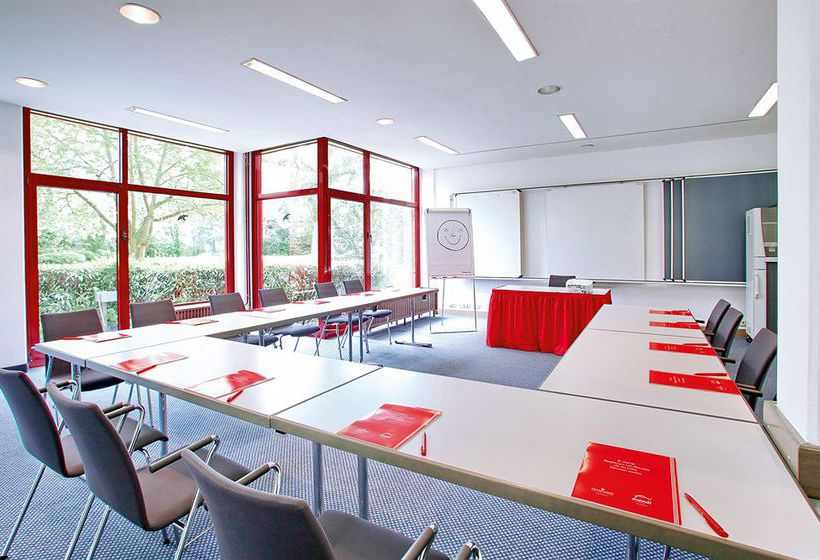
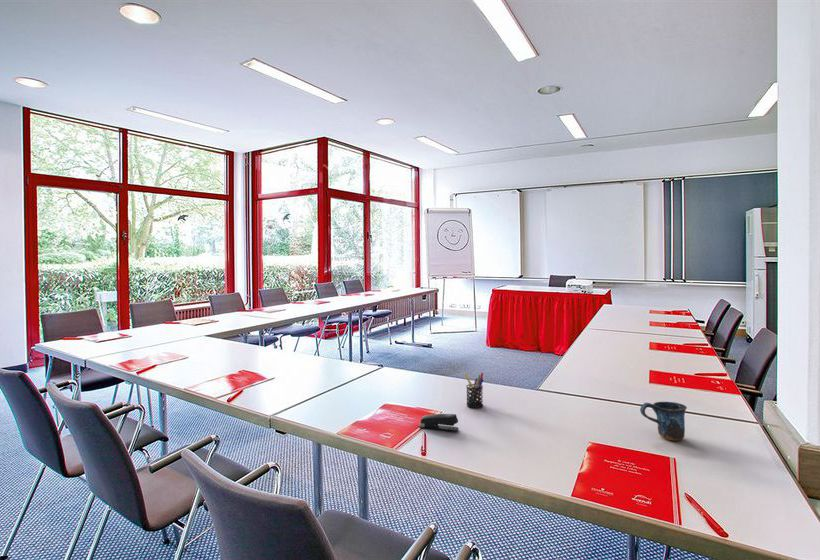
+ pen holder [463,372,484,409]
+ stapler [418,413,460,432]
+ mug [639,401,688,441]
